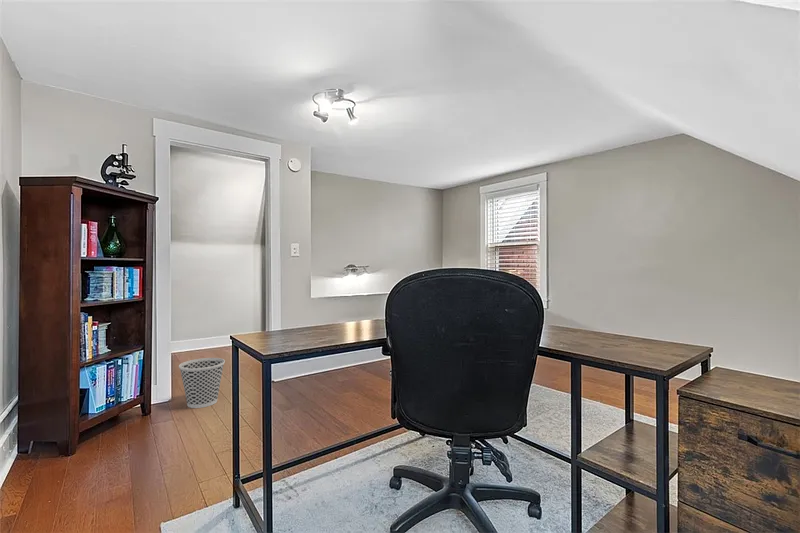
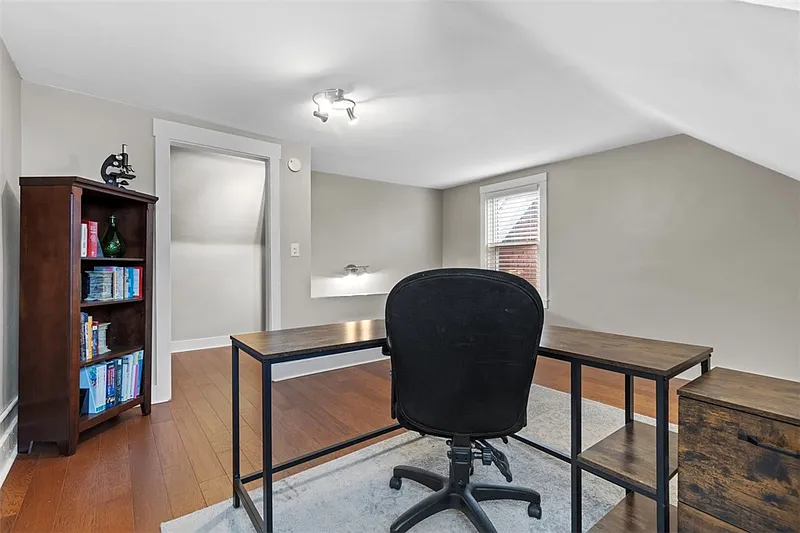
- wastebasket [178,357,226,409]
